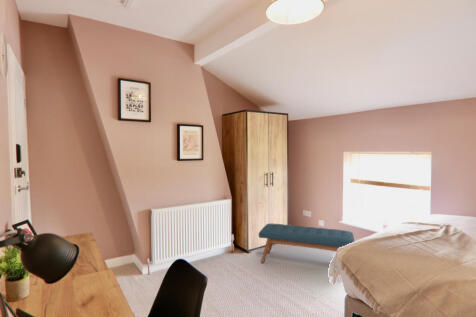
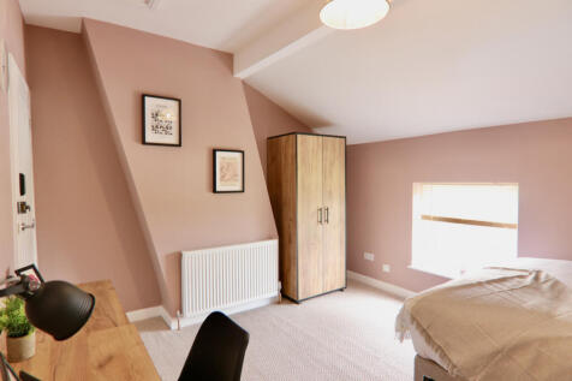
- bench [258,223,355,264]
